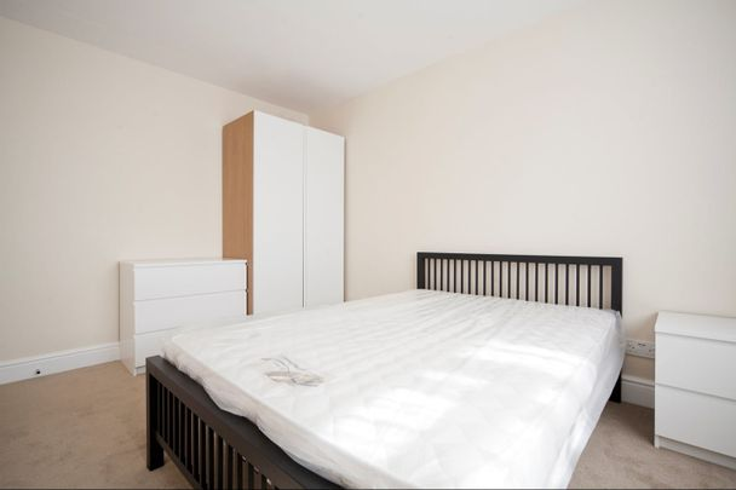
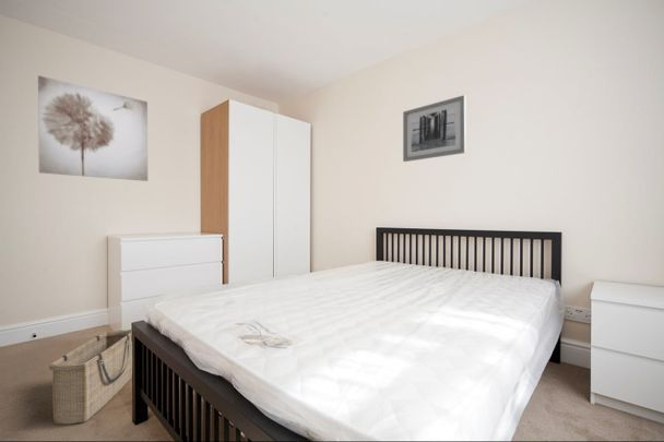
+ wall art [402,94,466,163]
+ basket [48,330,133,425]
+ wall art [37,74,149,182]
